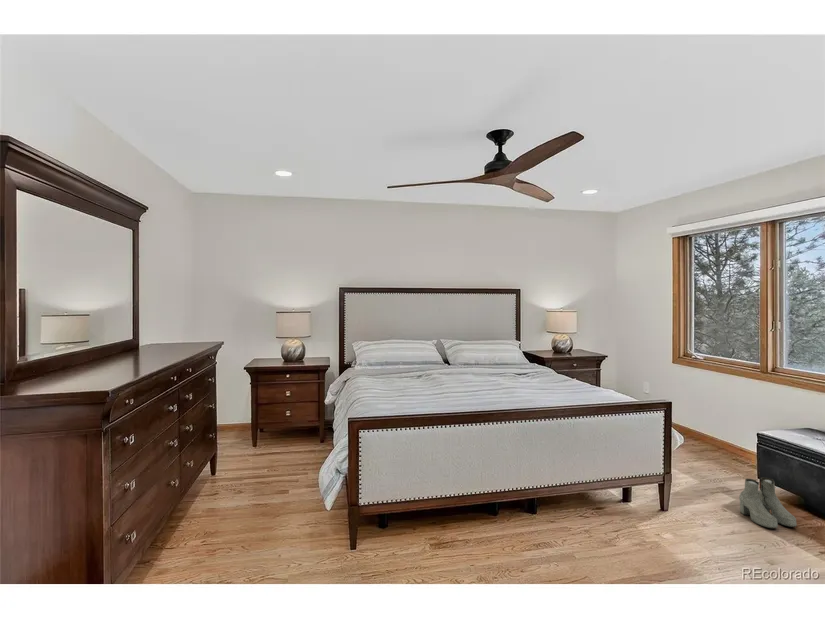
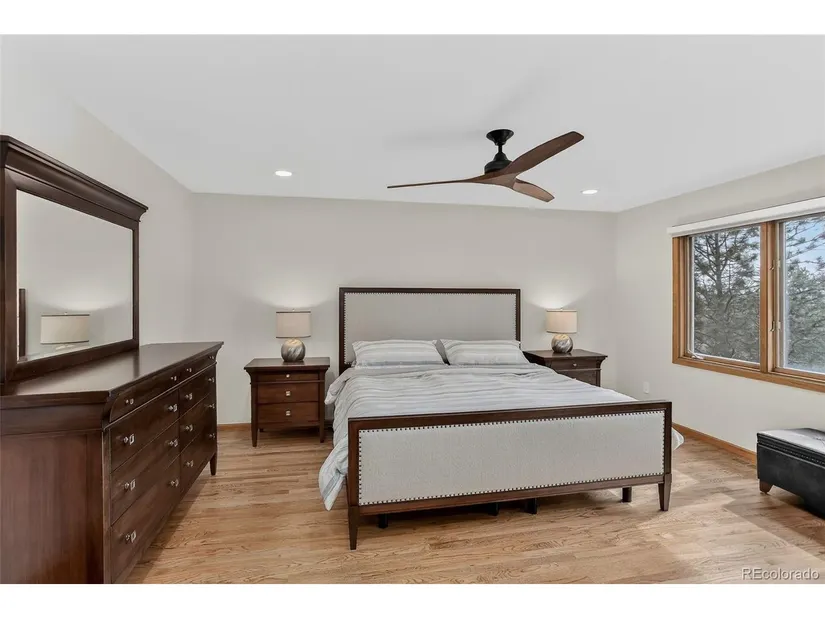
- boots [738,477,798,529]
